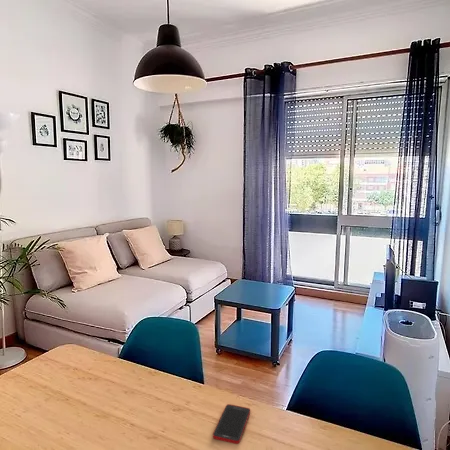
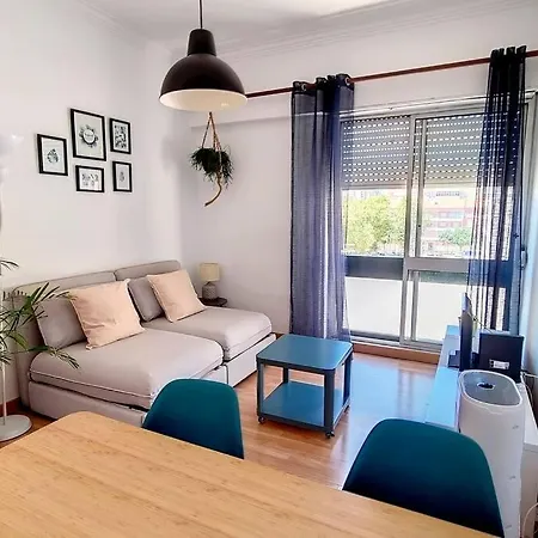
- cell phone [212,403,251,445]
